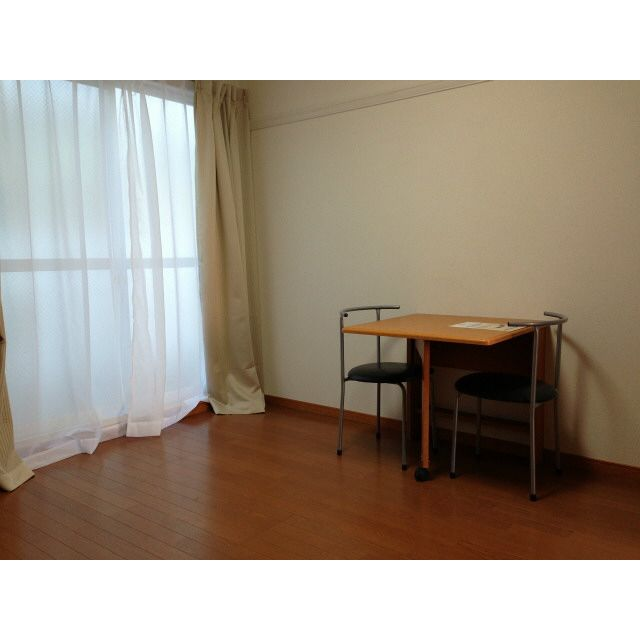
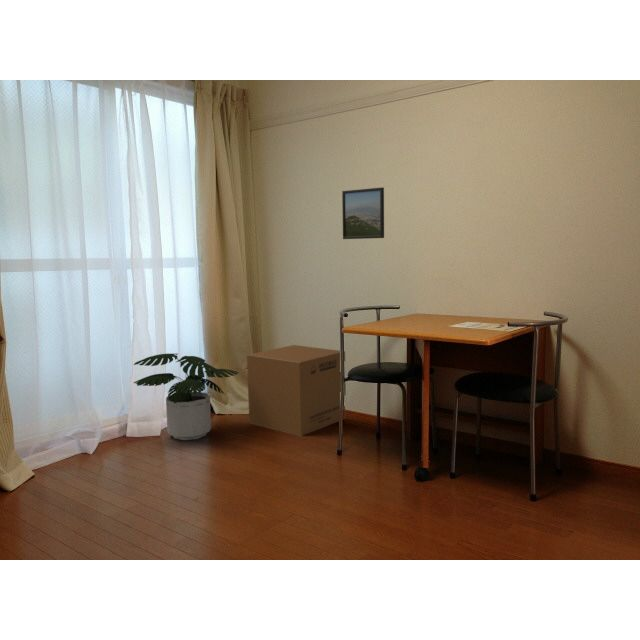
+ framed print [341,186,385,240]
+ cardboard box [246,344,347,437]
+ potted plant [133,353,239,441]
